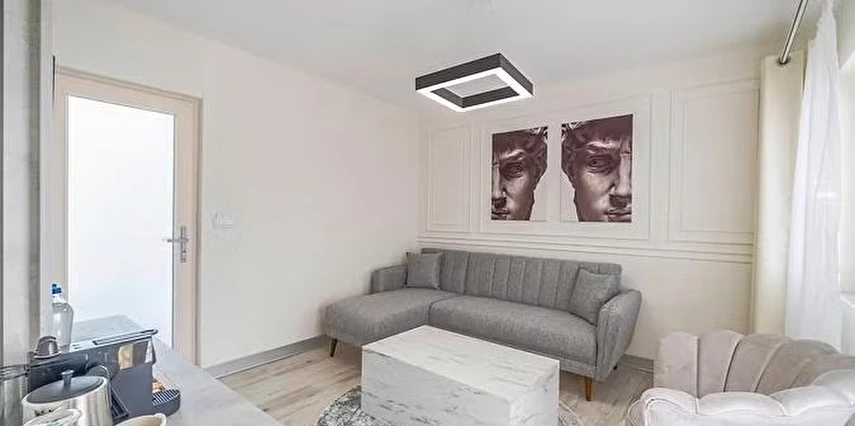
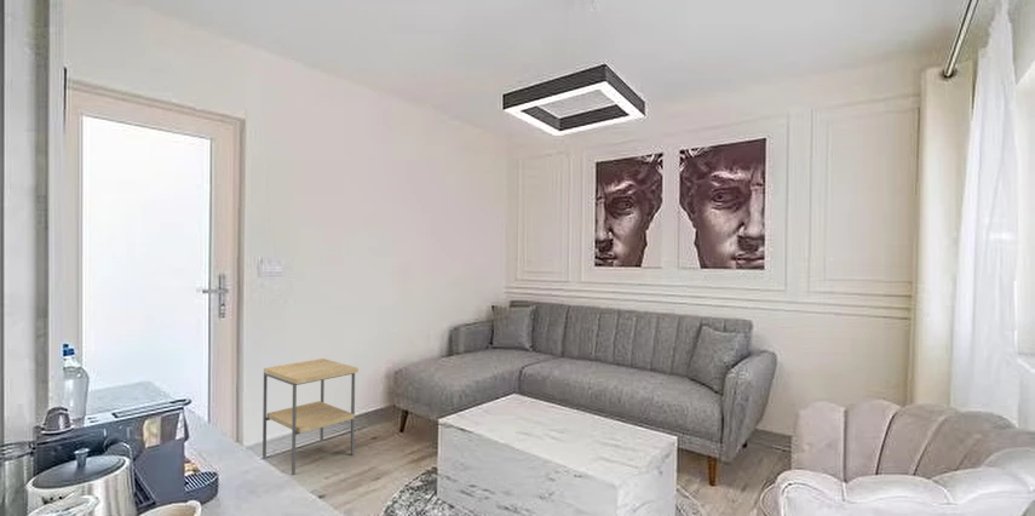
+ side table [261,357,360,476]
